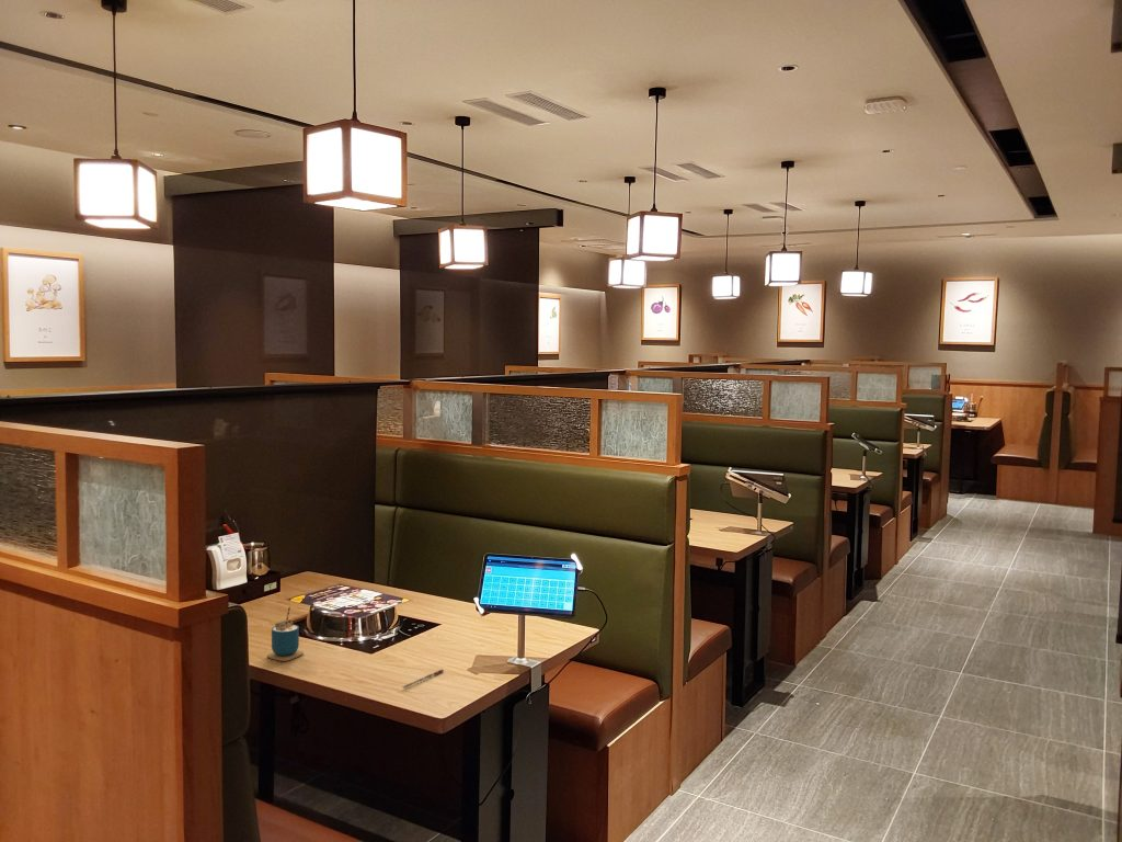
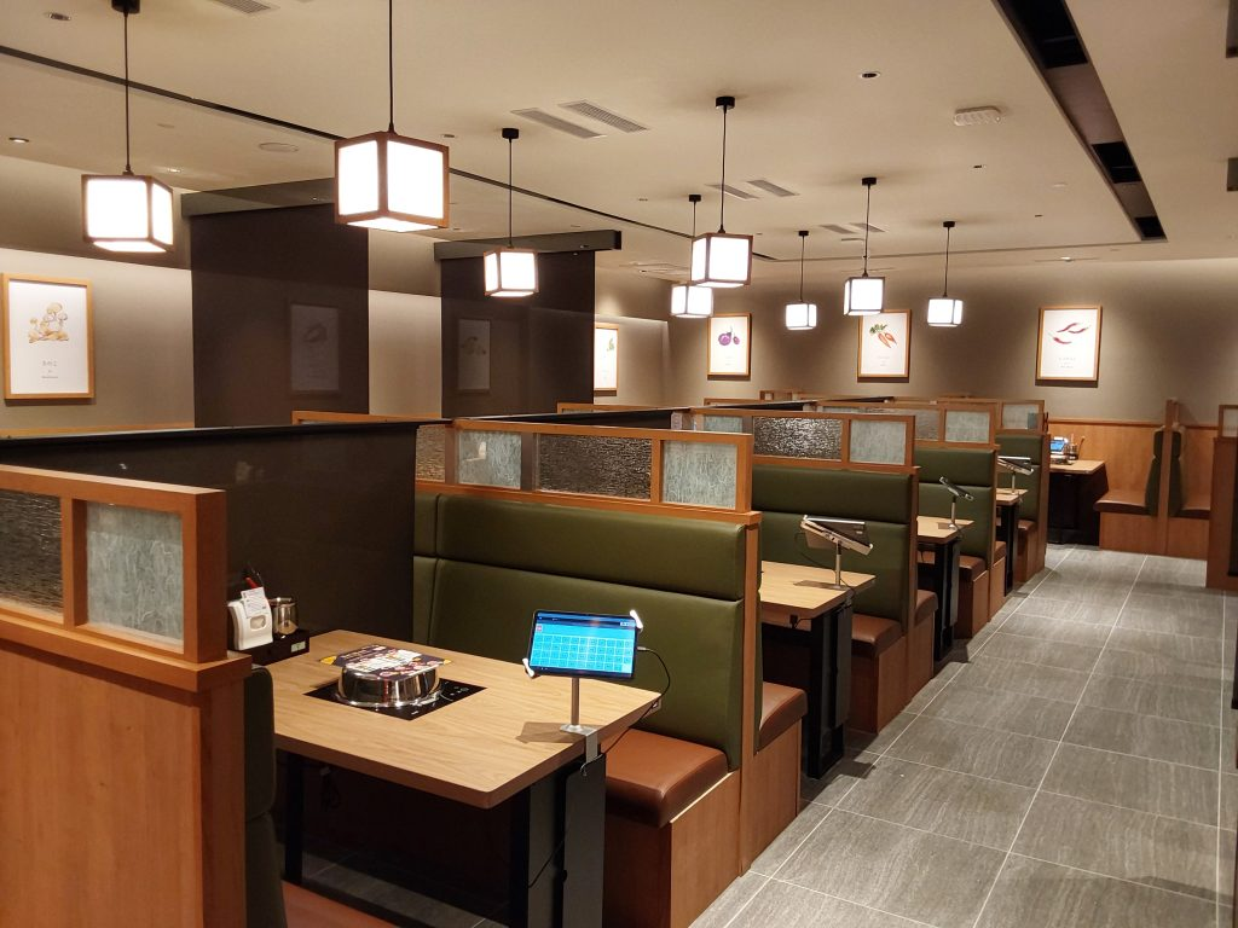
- cup [266,605,305,662]
- pen [402,669,445,690]
